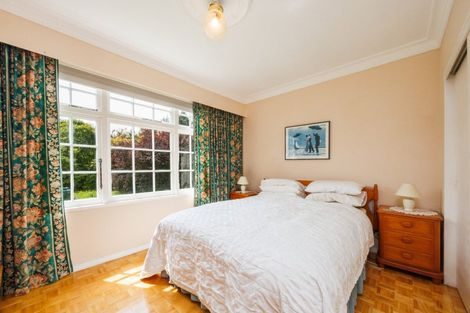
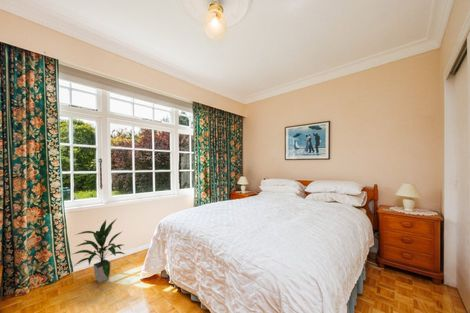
+ indoor plant [70,219,126,284]
